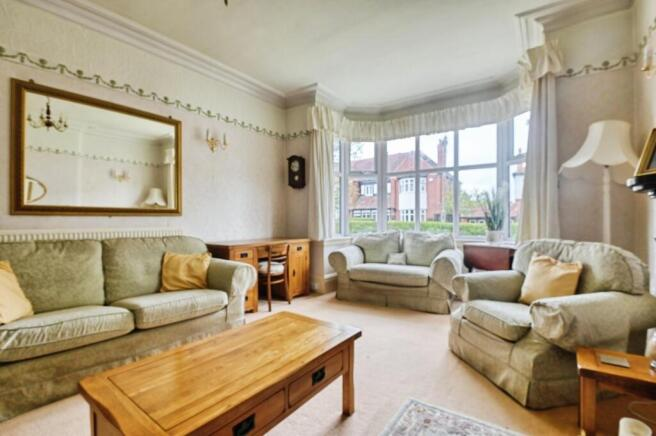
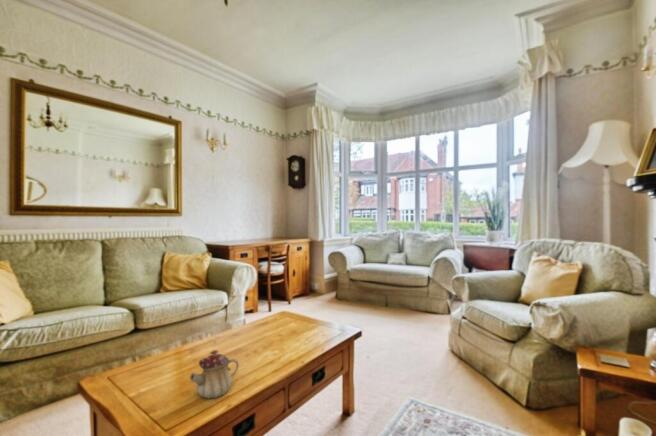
+ teapot [189,349,240,400]
